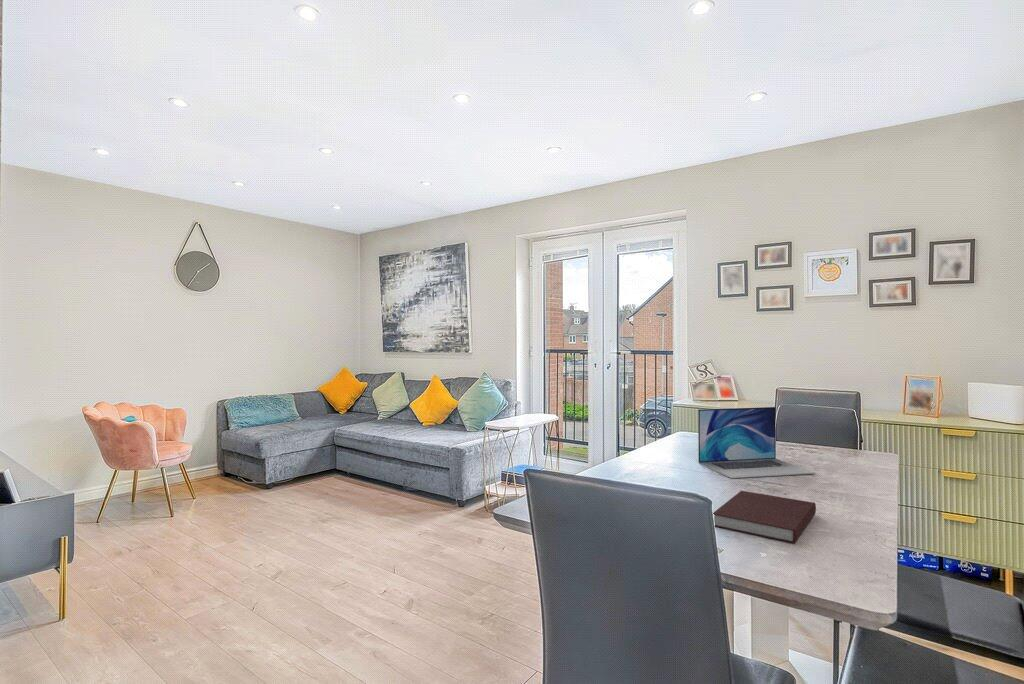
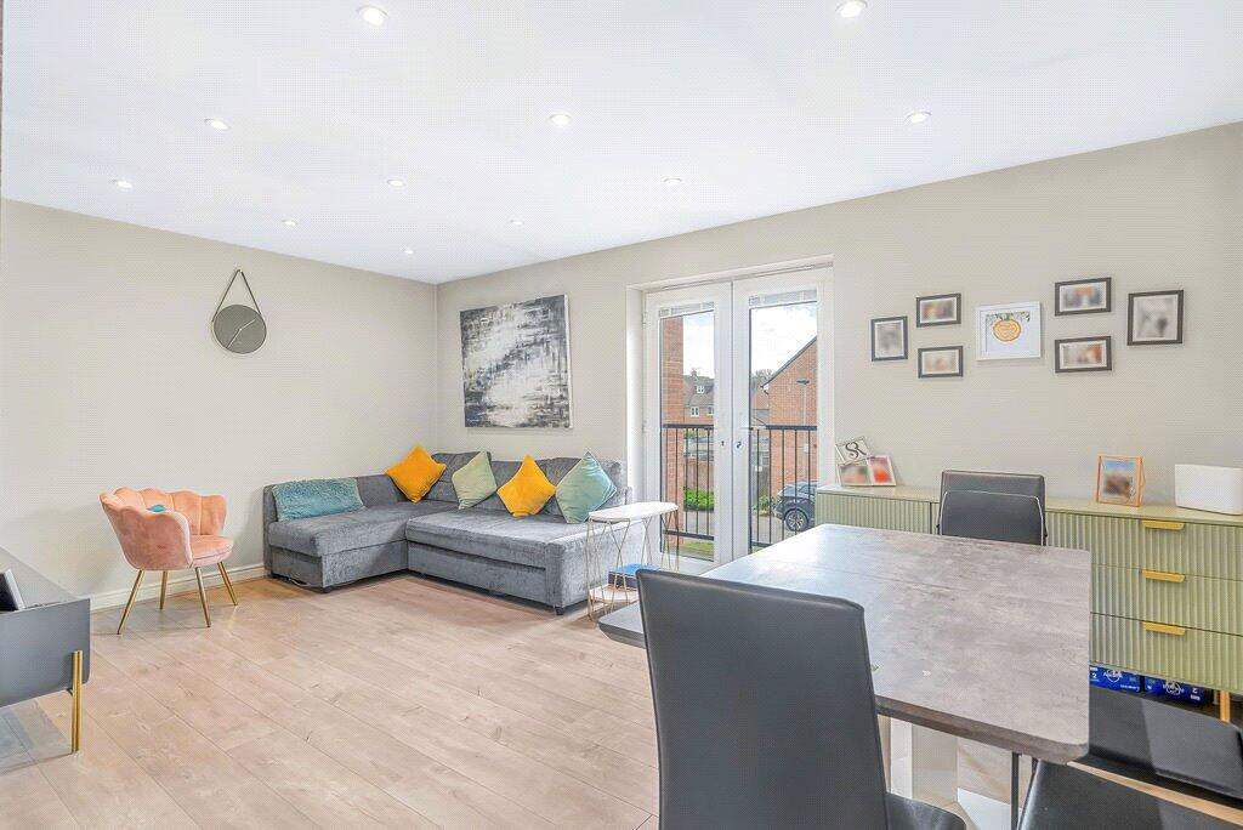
- laptop [697,406,816,479]
- notebook [712,490,817,544]
